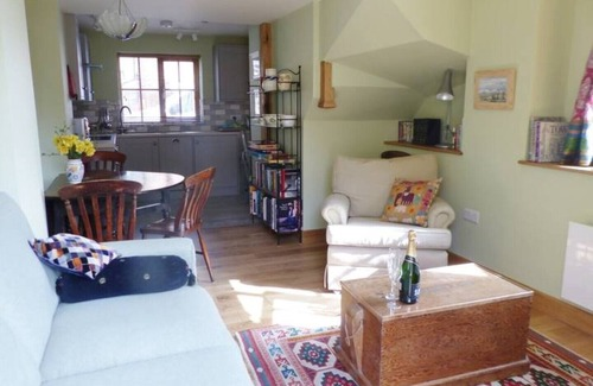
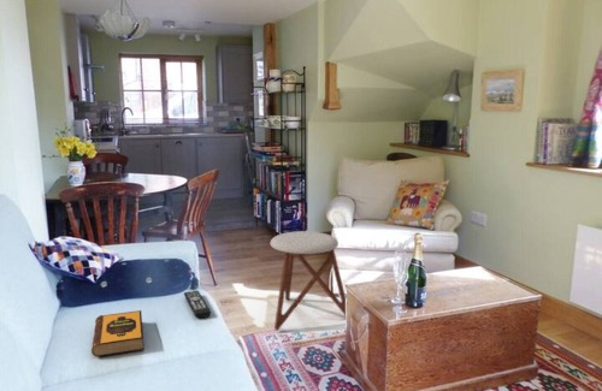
+ hardback book [90,309,146,359]
+ stool [270,230,347,331]
+ remote control [183,290,212,319]
